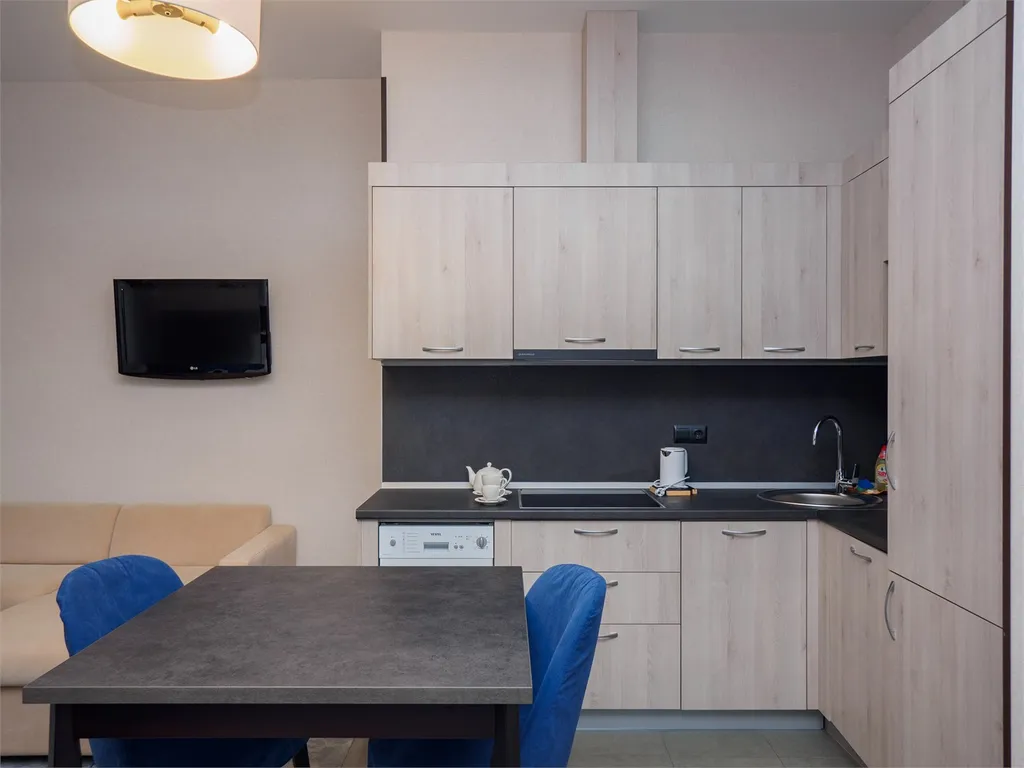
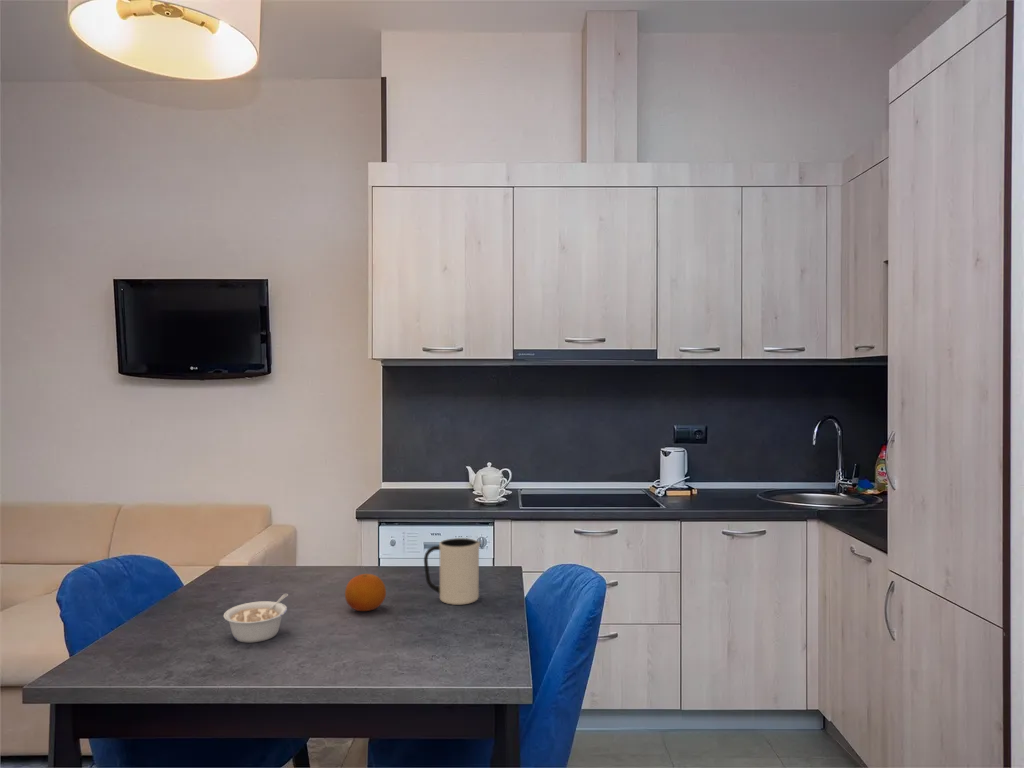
+ pitcher [423,537,482,606]
+ legume [223,593,289,644]
+ fruit [344,573,387,612]
